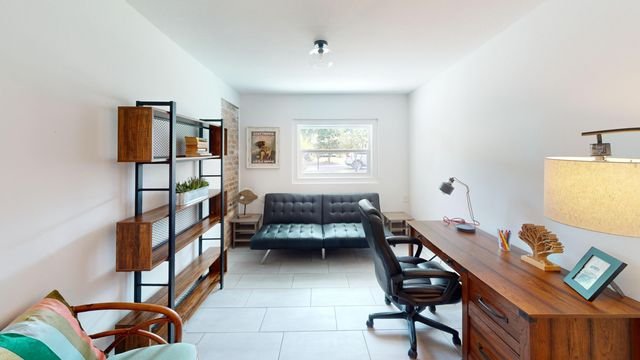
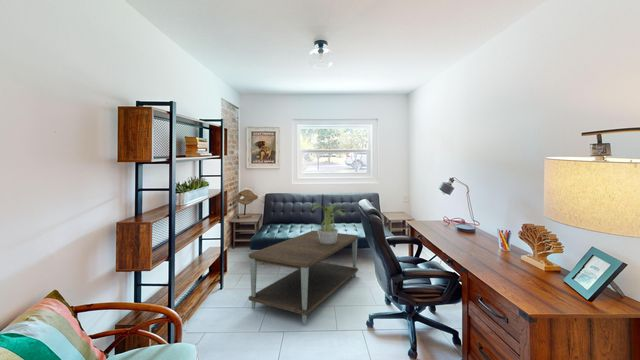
+ coffee table [248,229,359,325]
+ potted plant [308,202,347,244]
